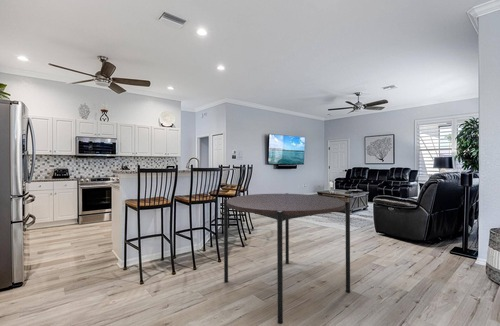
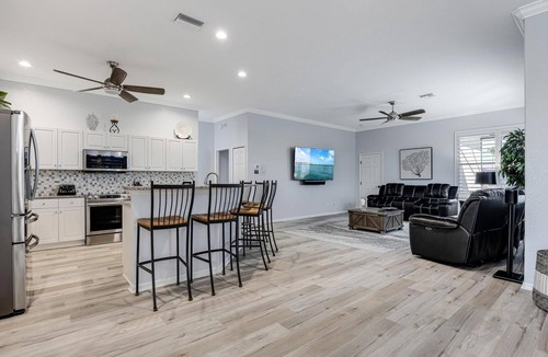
- dining table [223,192,351,325]
